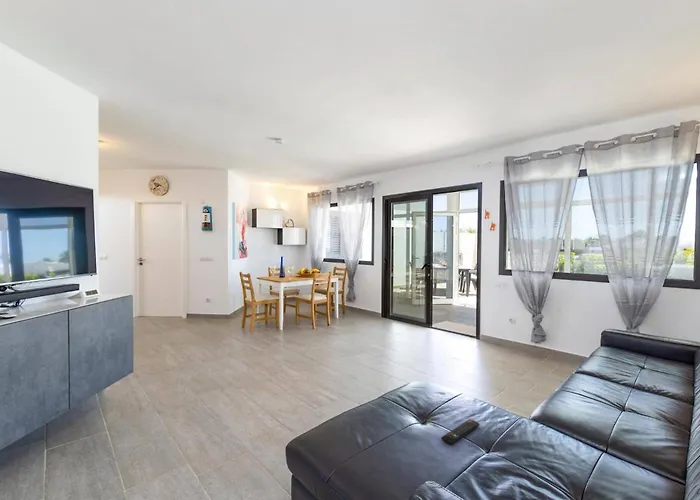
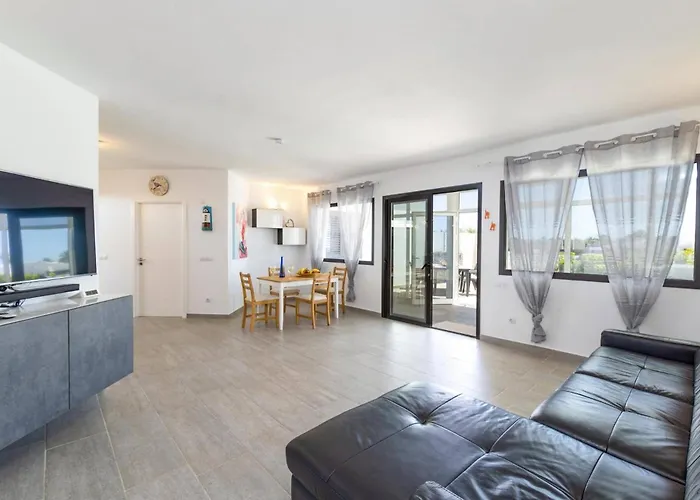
- remote control [440,418,481,445]
